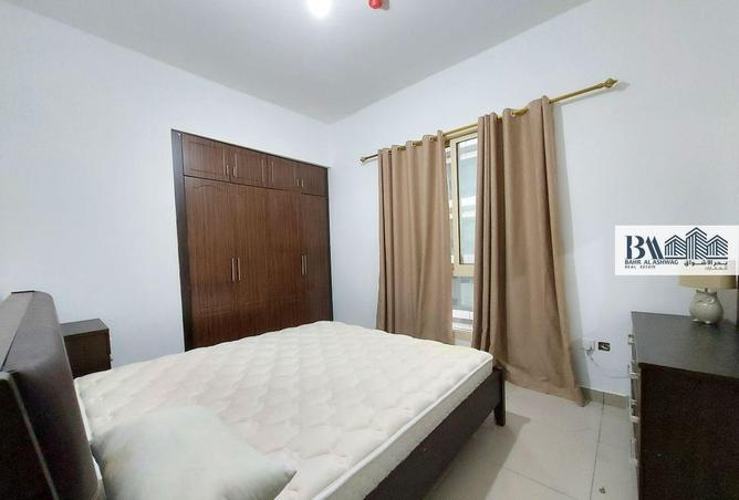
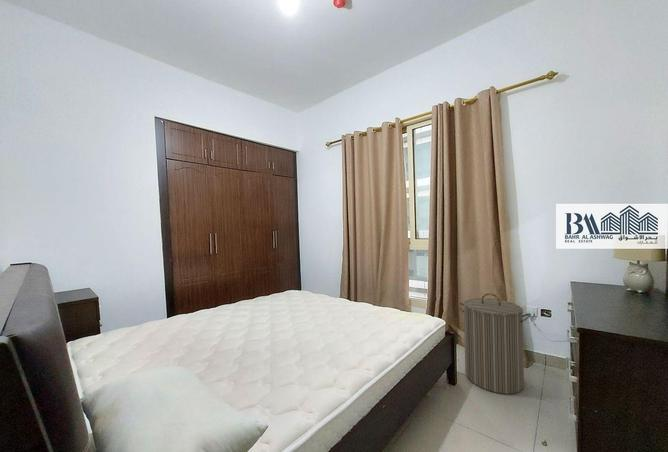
+ laundry hamper [457,292,532,395]
